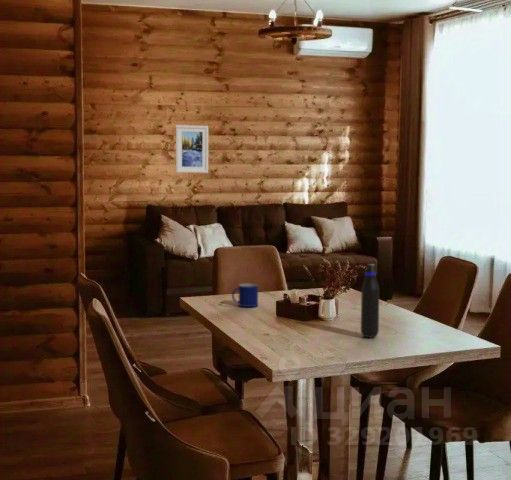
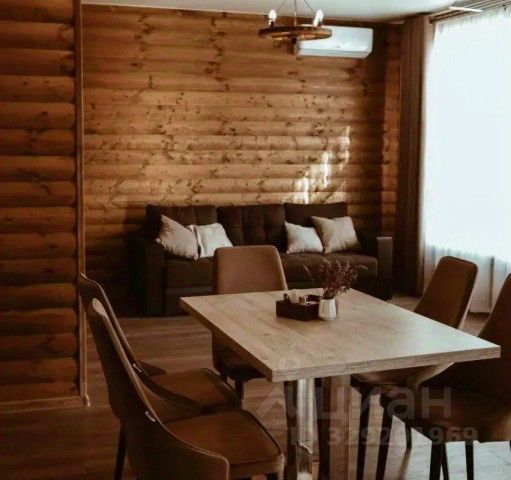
- water bottle [360,263,380,339]
- mug [231,283,259,308]
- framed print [175,124,209,174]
